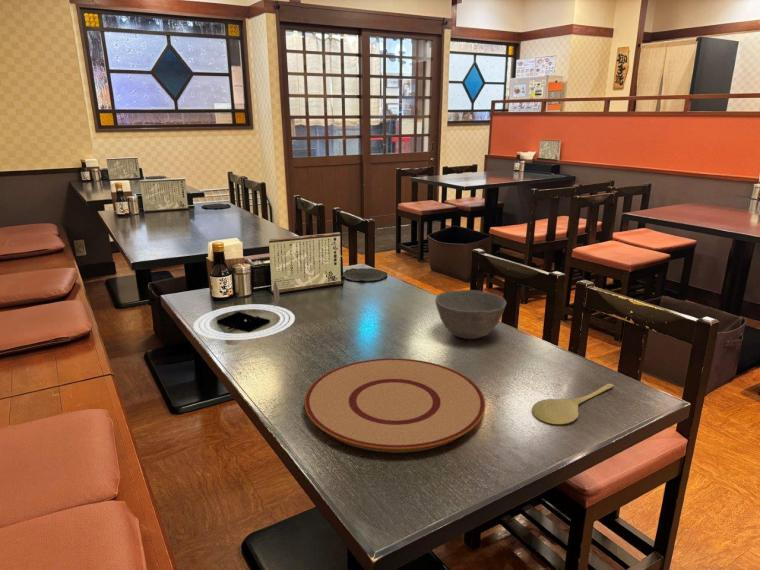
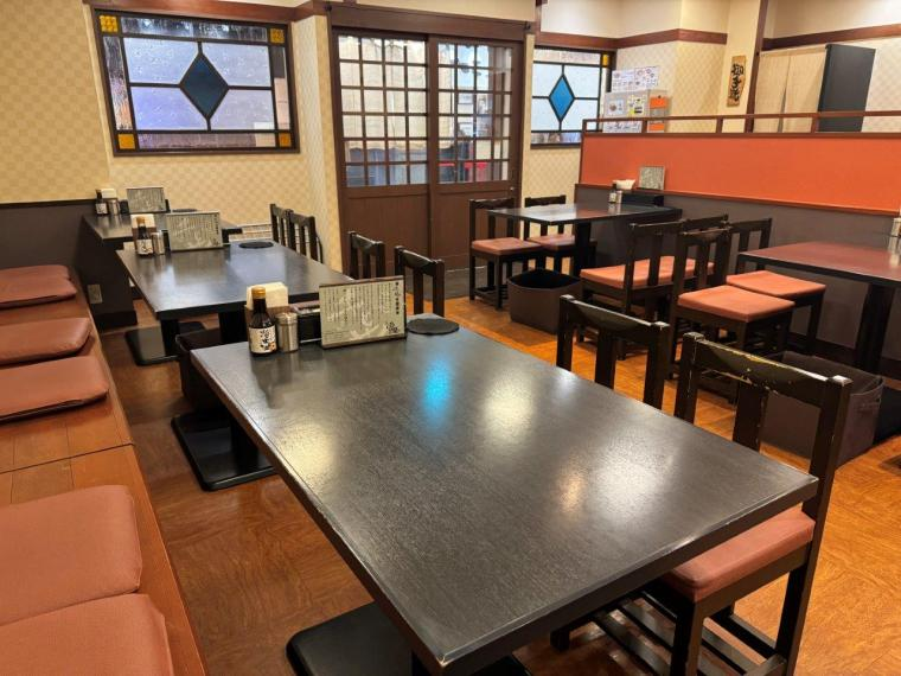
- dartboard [192,270,296,341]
- plate [304,357,486,453]
- spoon [531,383,615,425]
- bowl [434,289,507,340]
